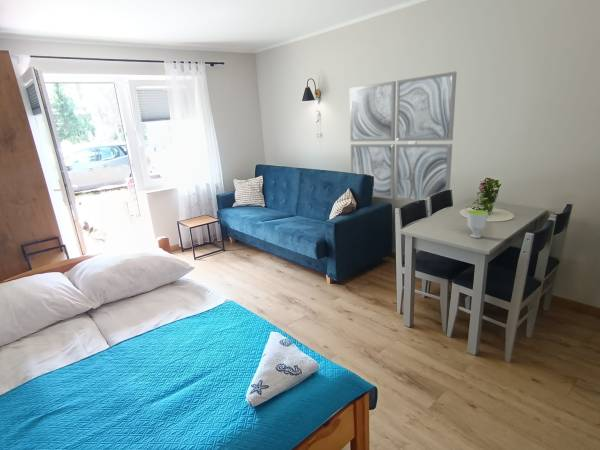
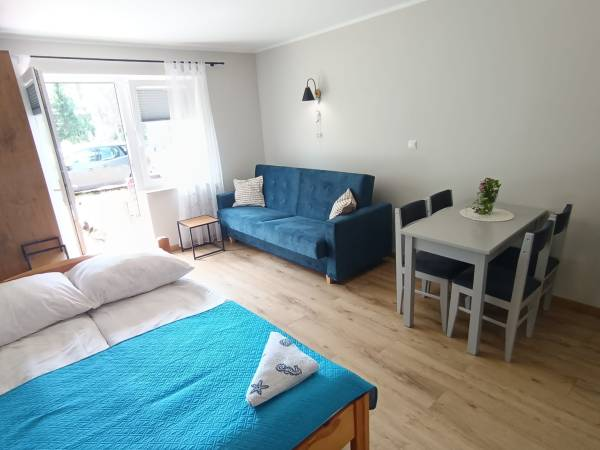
- wall art [348,71,458,203]
- cup [466,209,489,239]
